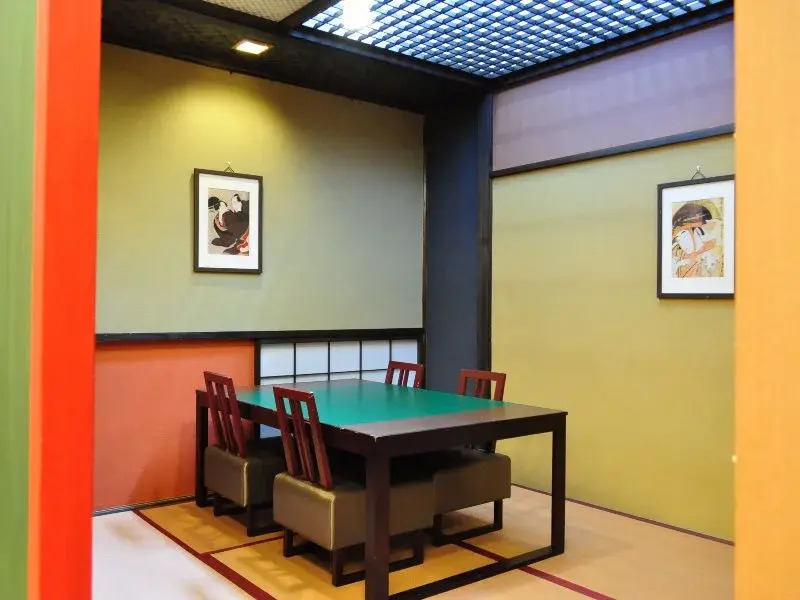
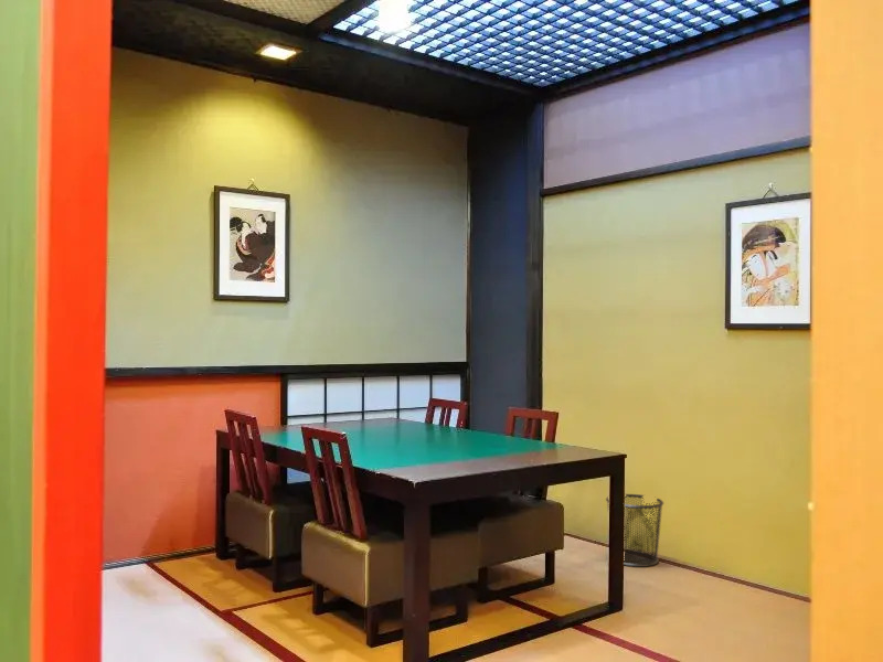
+ waste bin [605,493,664,568]
